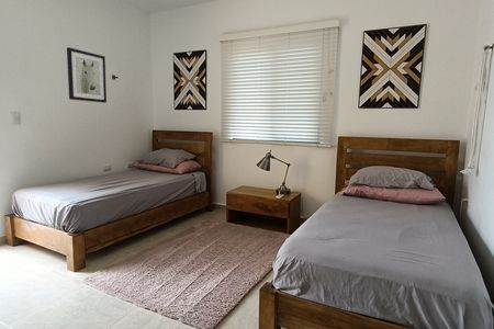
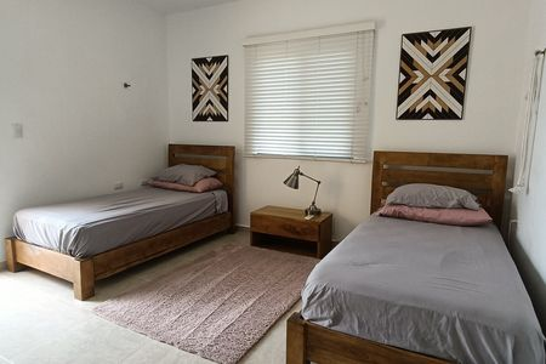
- wall art [66,46,108,104]
